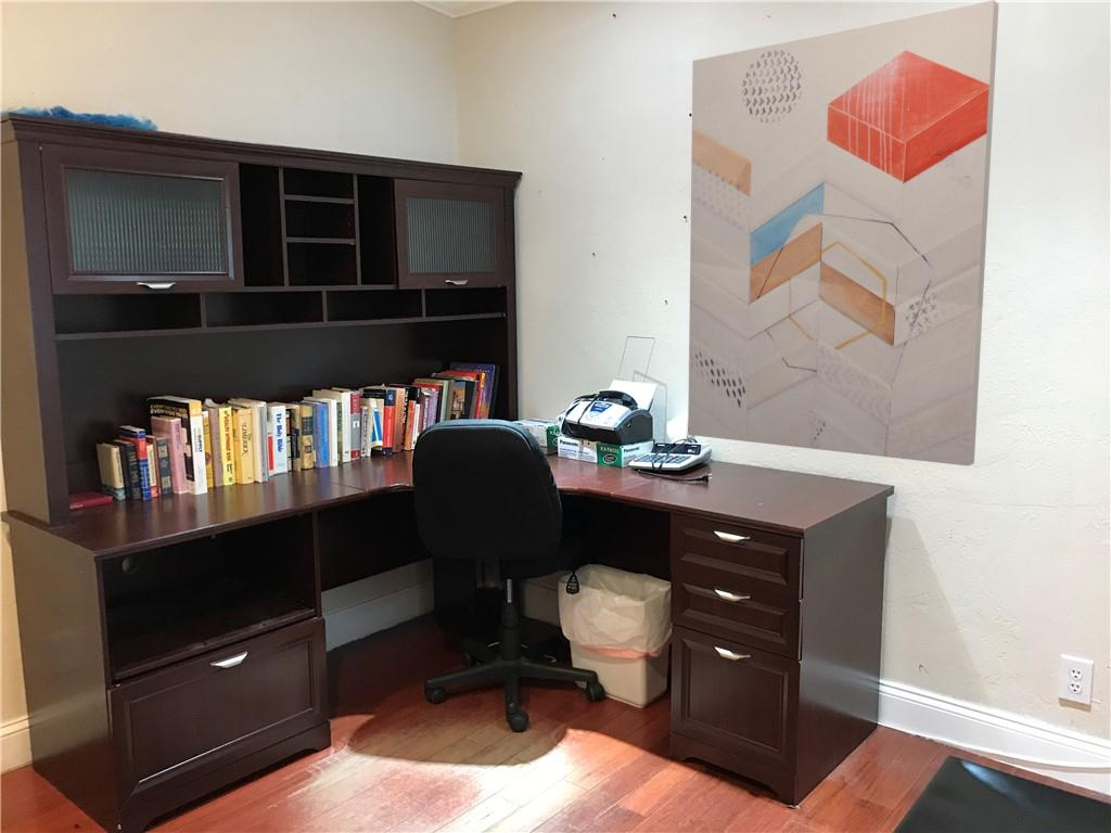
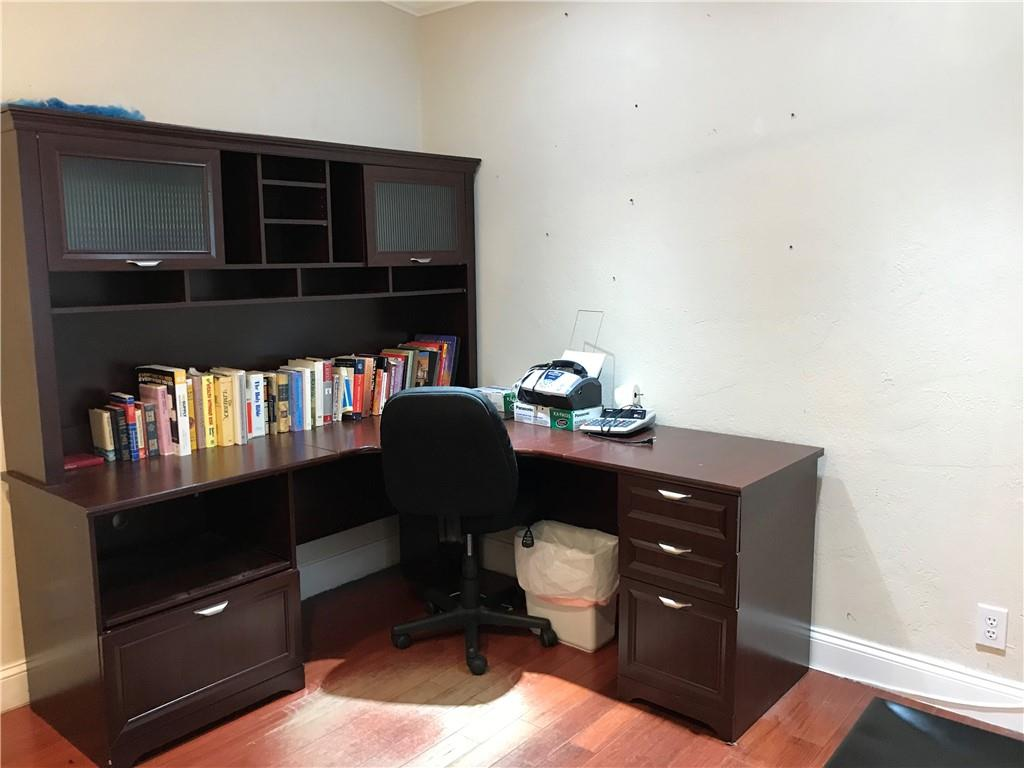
- wall art [687,0,999,467]
